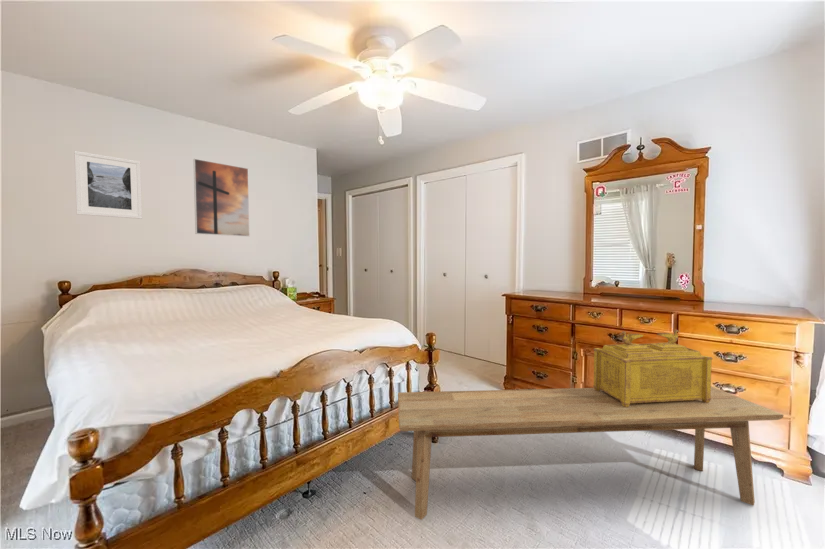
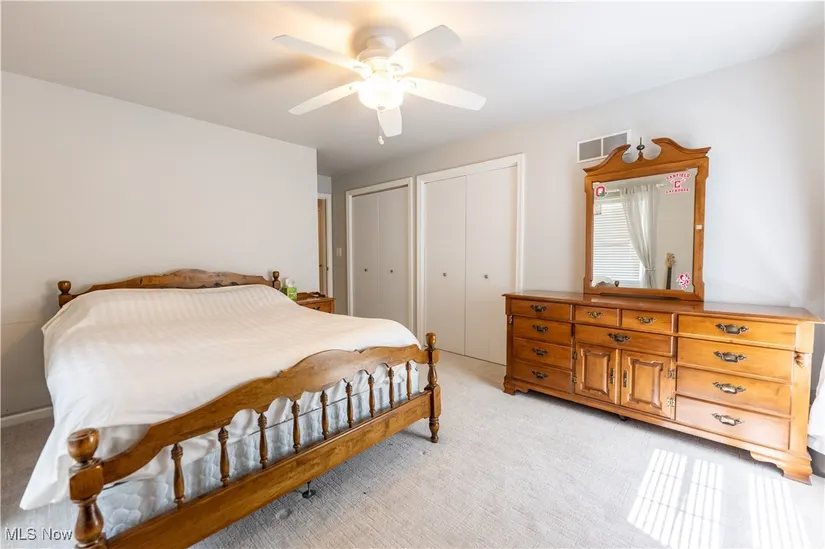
- decorative box [592,329,714,407]
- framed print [192,158,251,238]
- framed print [73,150,143,220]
- bench [397,386,784,521]
